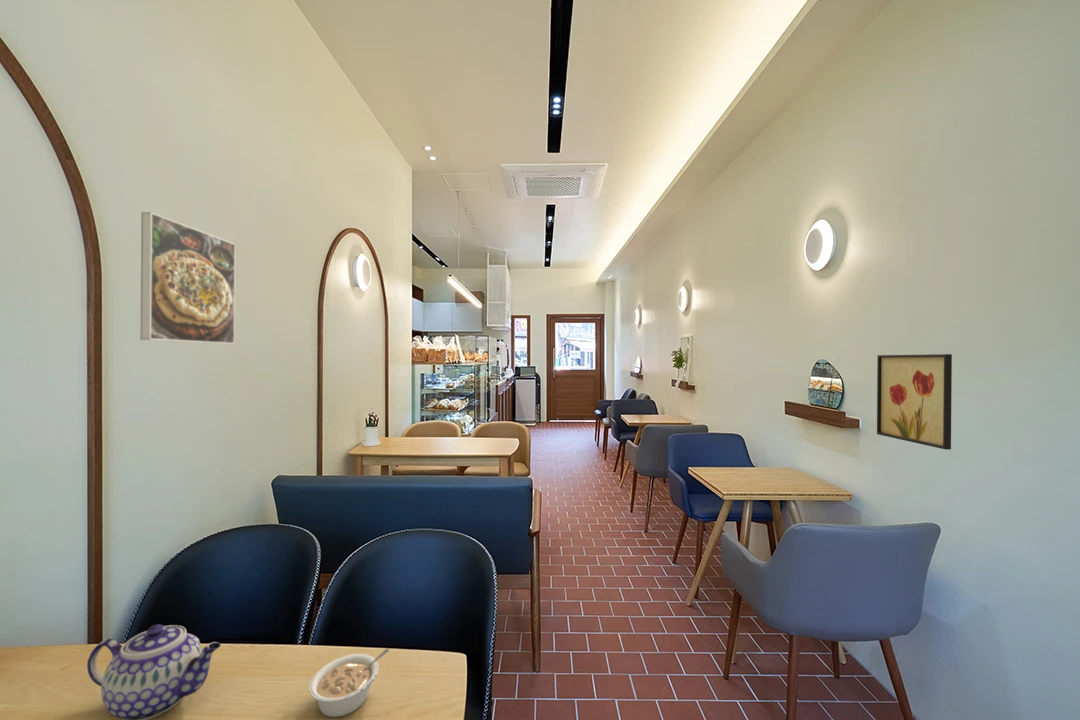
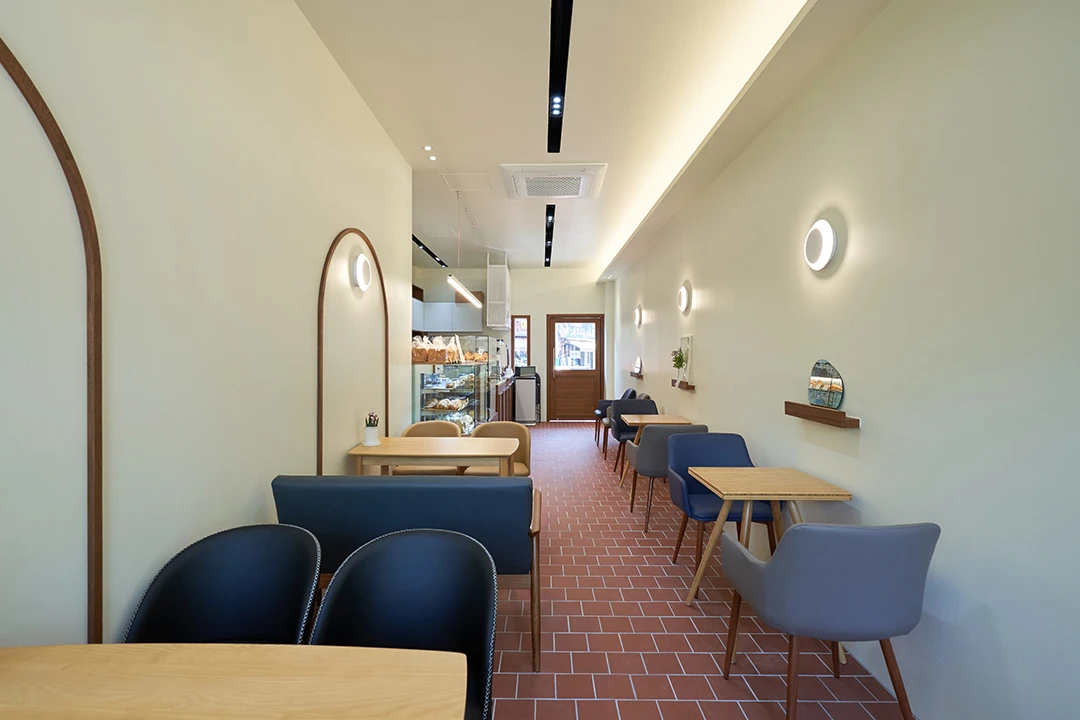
- legume [308,648,390,718]
- wall art [876,353,953,451]
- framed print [140,211,236,345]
- teapot [86,623,222,720]
